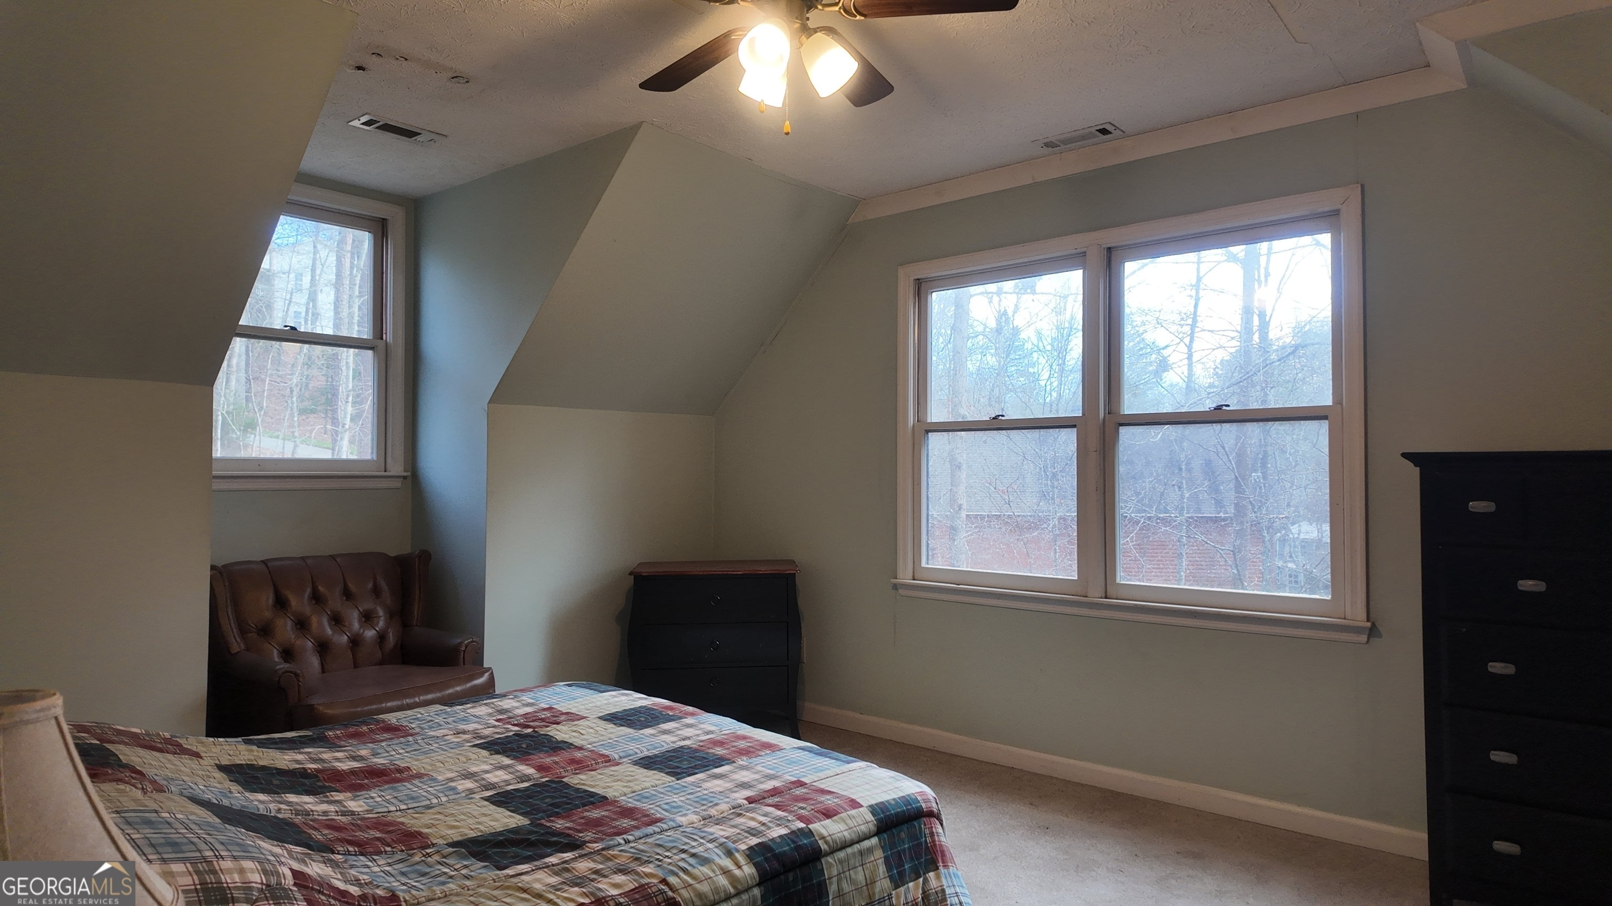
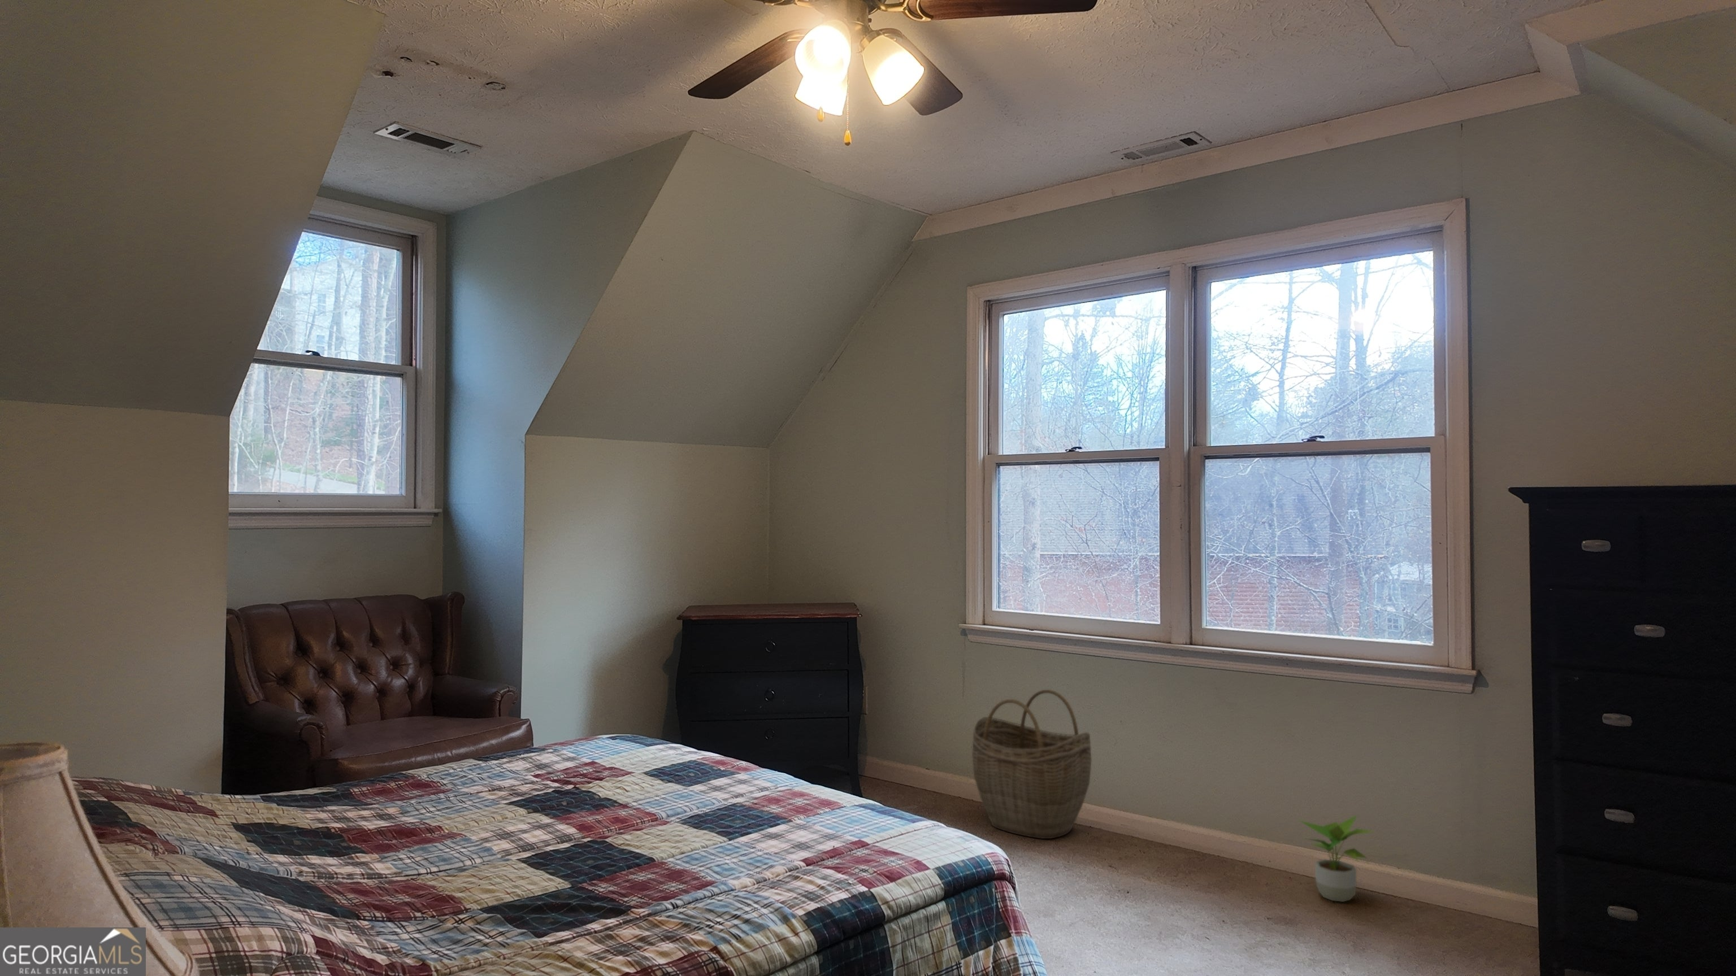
+ woven basket [972,689,1092,839]
+ potted plant [1298,814,1376,902]
